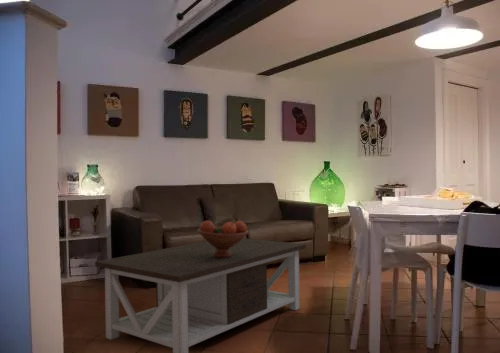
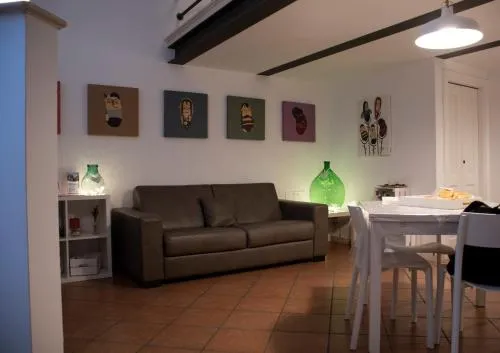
- fruit bowl [197,220,249,258]
- coffee table [94,237,307,353]
